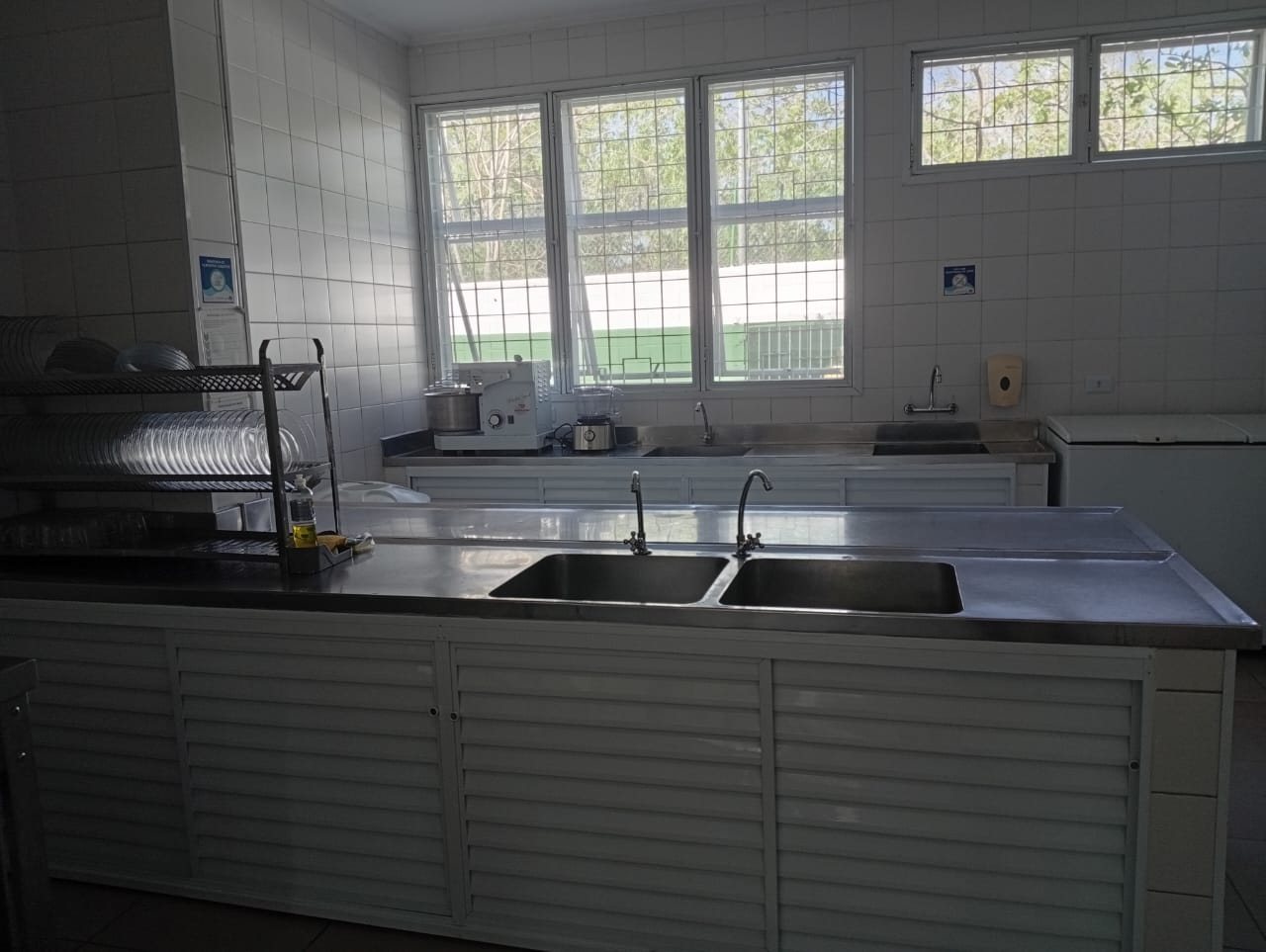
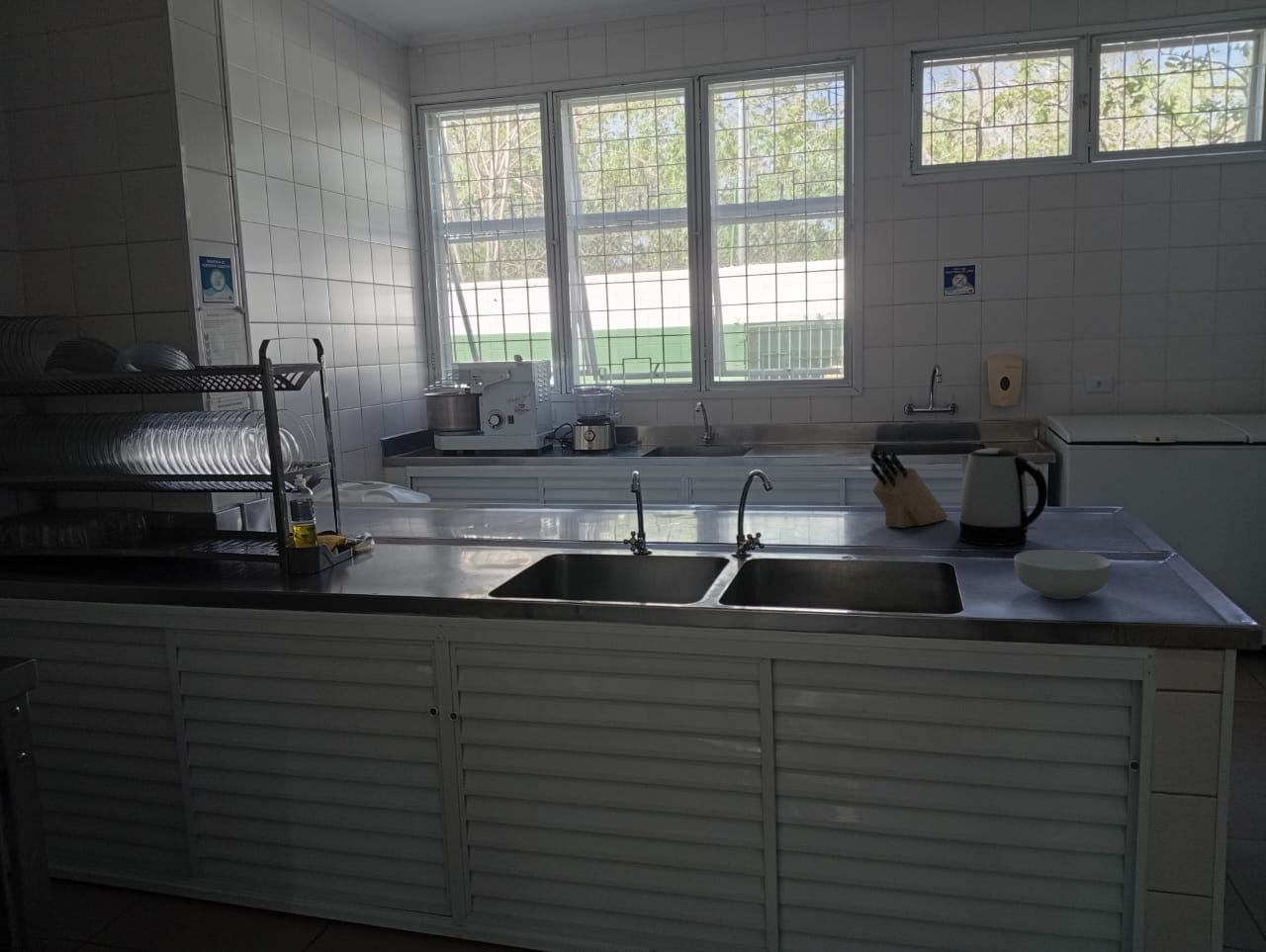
+ kettle [958,447,1048,547]
+ knife block [869,449,949,529]
+ cereal bowl [1013,549,1112,600]
